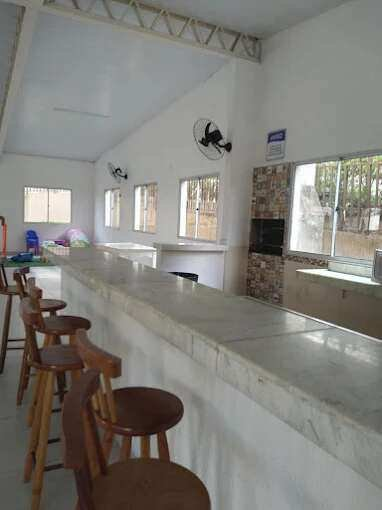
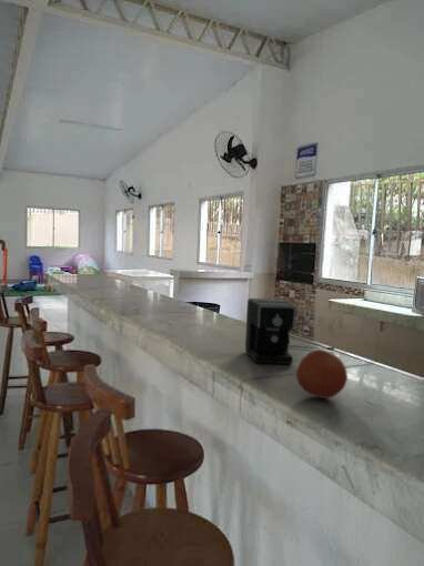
+ coffee maker [244,297,335,365]
+ fruit [295,348,349,400]
